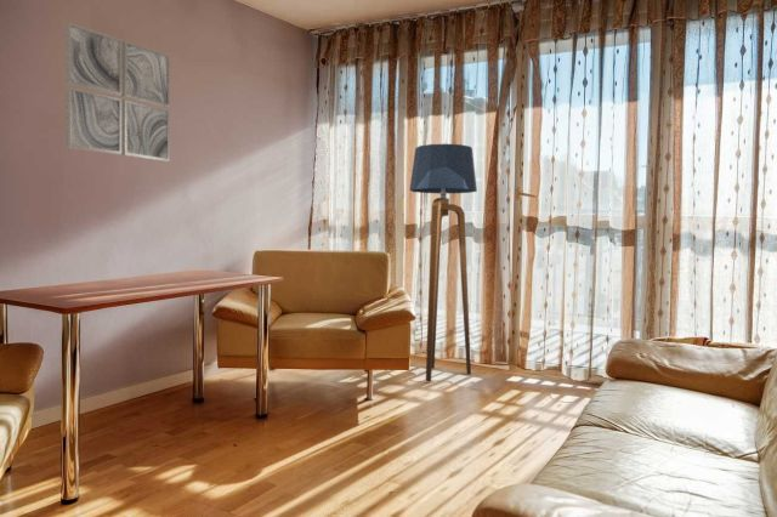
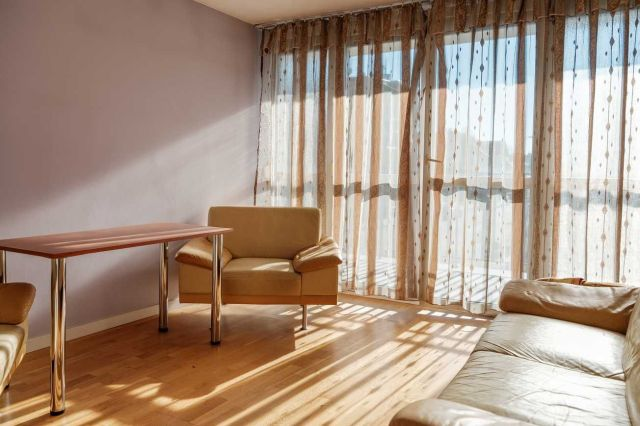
- floor lamp [408,143,478,382]
- wall art [64,21,171,163]
